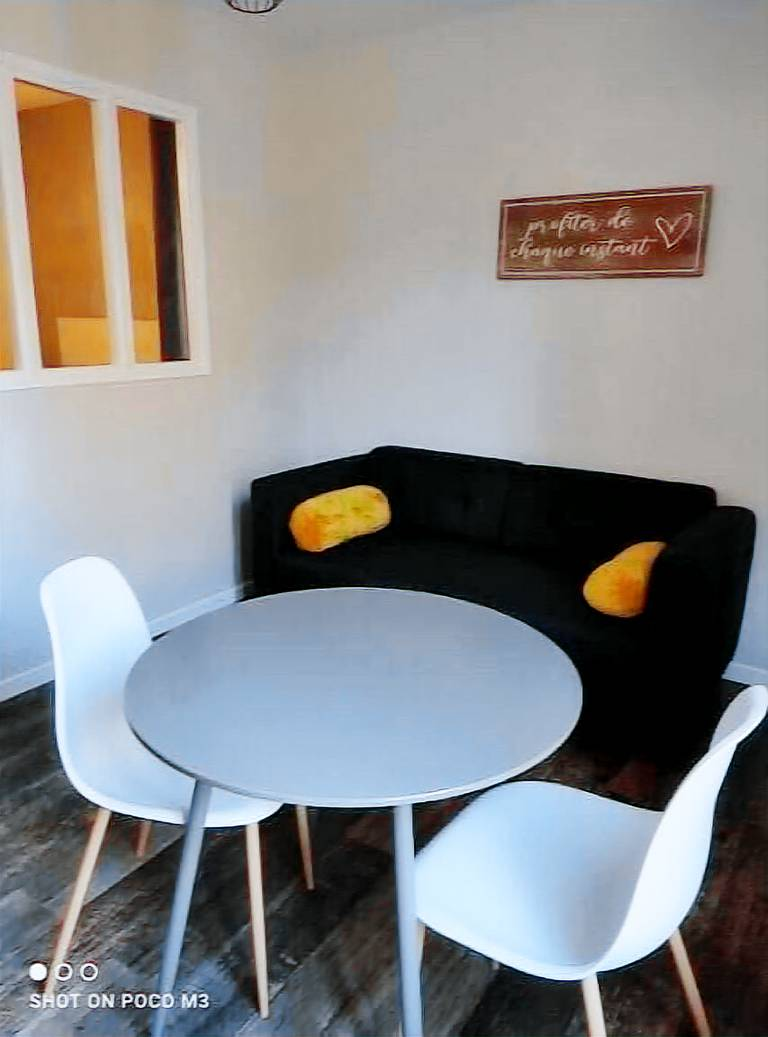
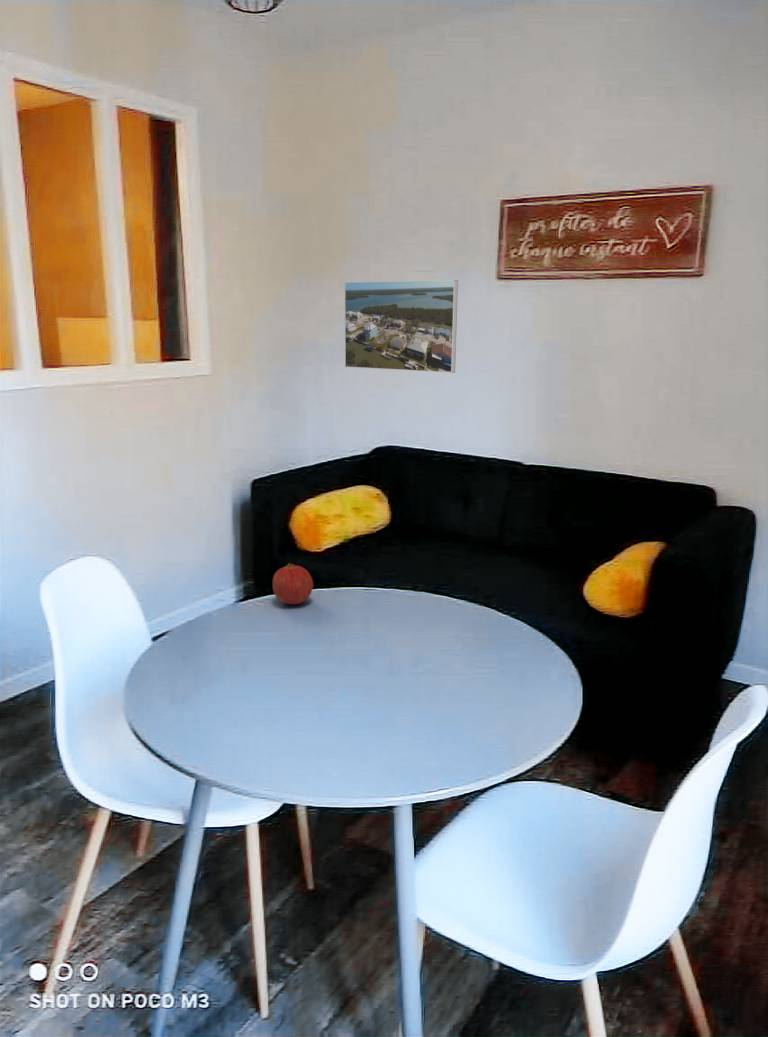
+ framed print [344,279,459,374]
+ fruit [272,562,314,605]
